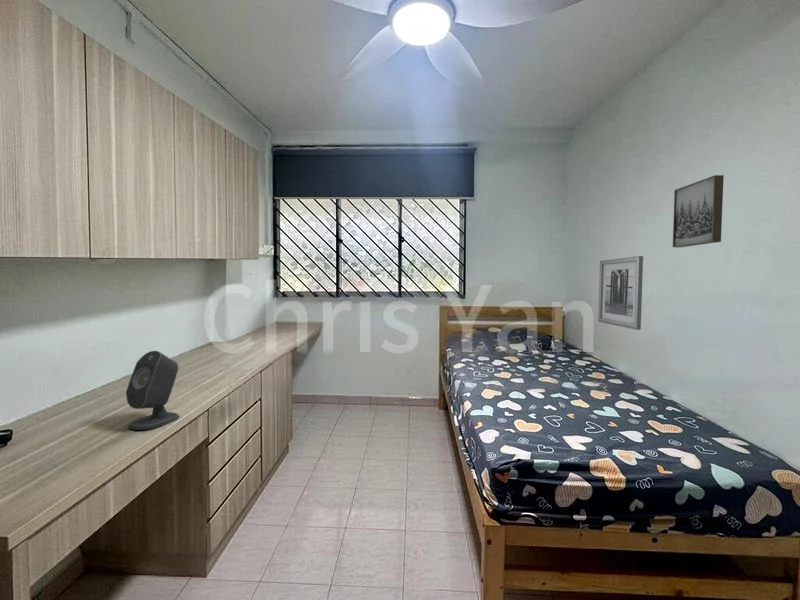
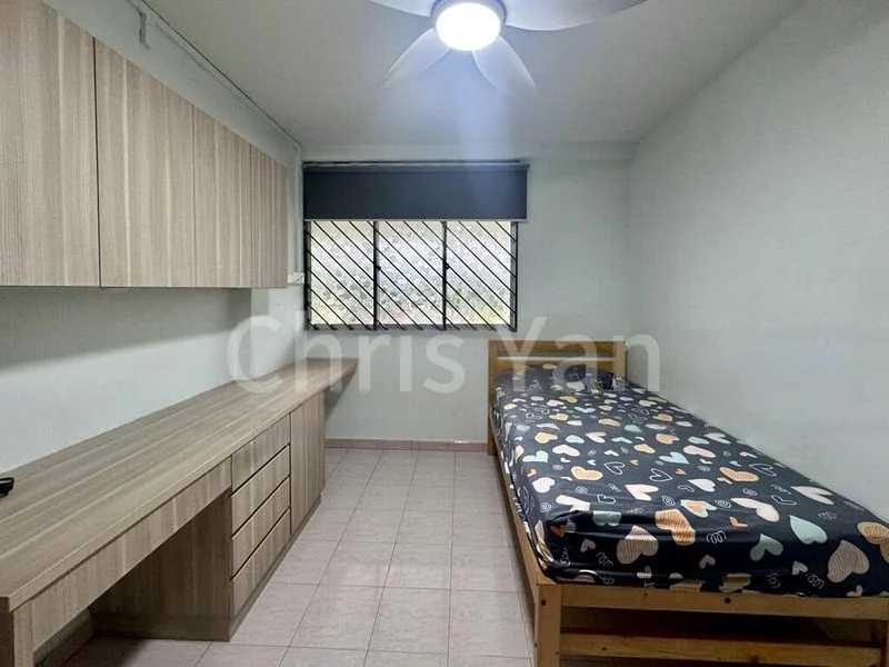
- wall art [597,255,644,331]
- speaker [125,350,181,431]
- wall art [672,174,725,248]
